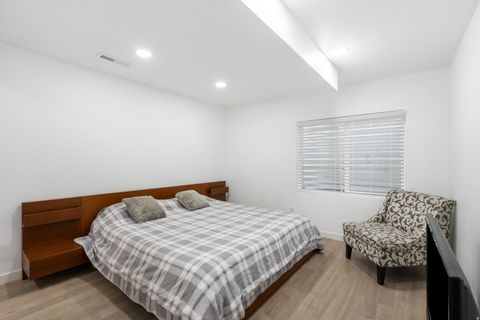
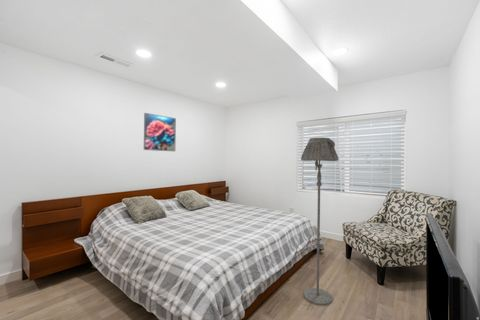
+ floor lamp [300,137,340,306]
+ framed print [143,112,177,152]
